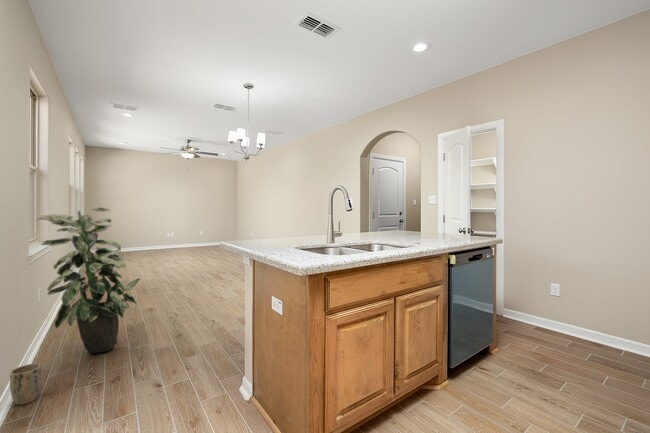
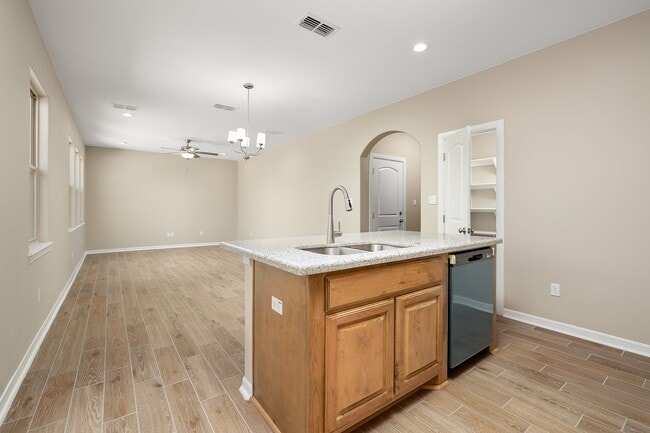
- plant pot [9,363,42,406]
- indoor plant [35,206,141,355]
